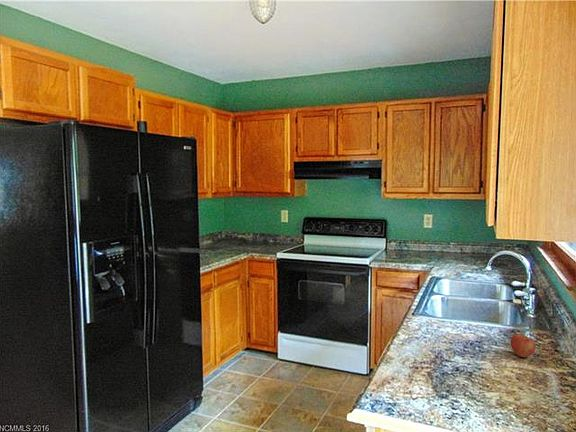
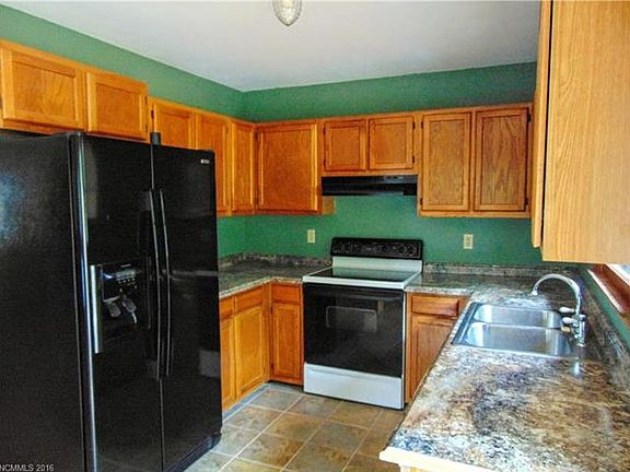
- apple [509,332,537,358]
